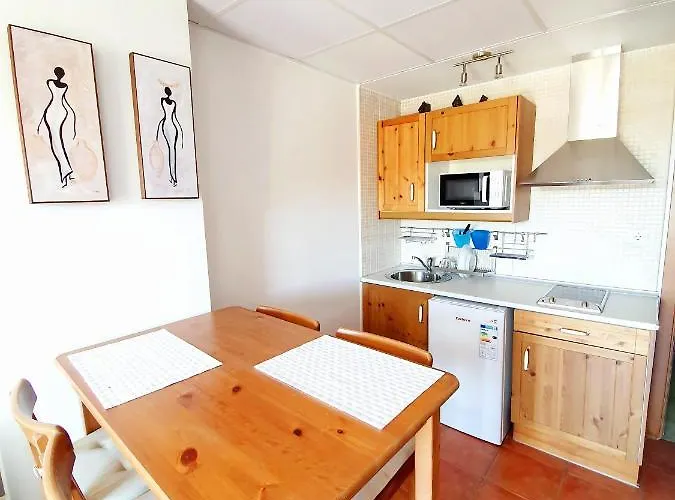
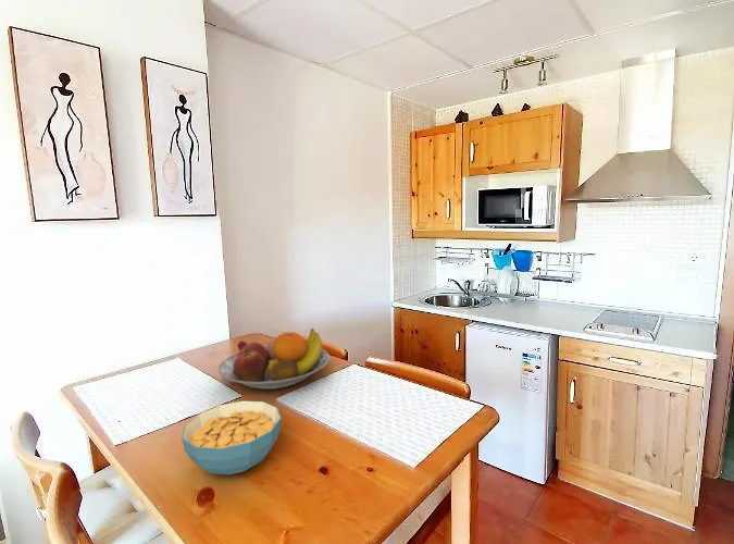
+ cereal bowl [181,399,283,475]
+ fruit bowl [217,327,331,391]
